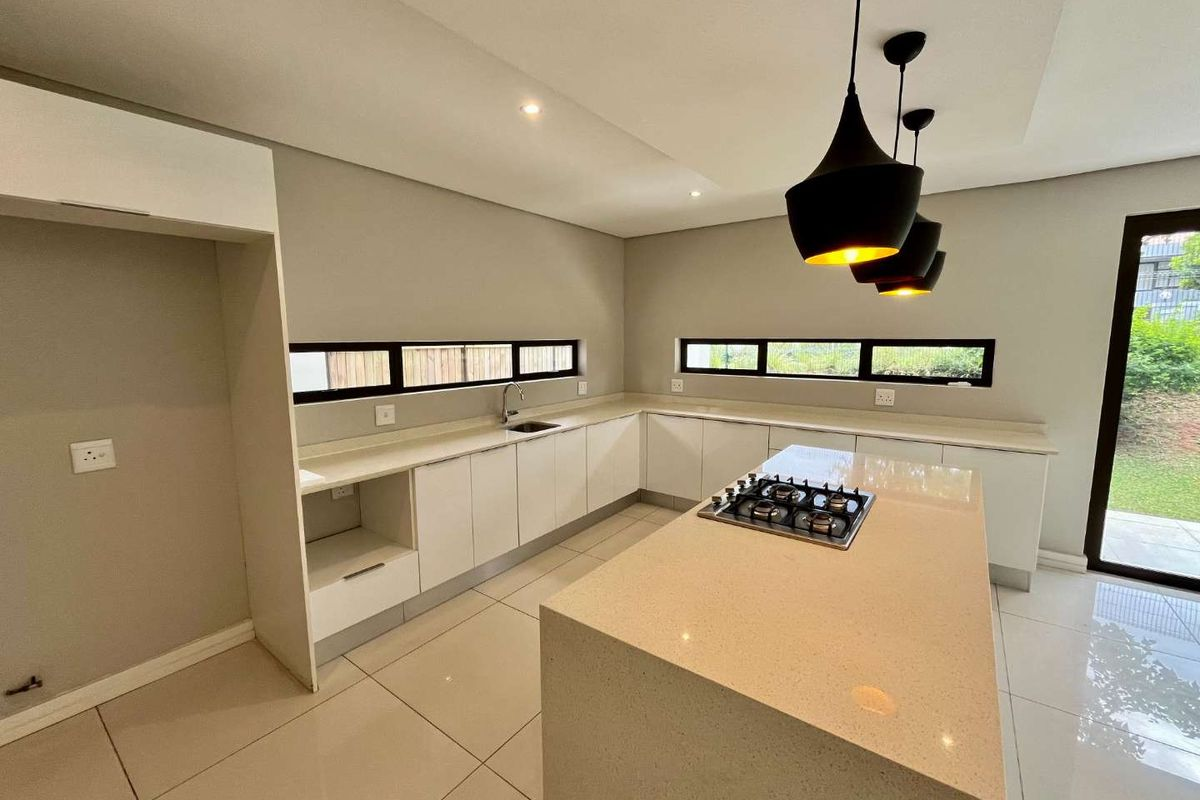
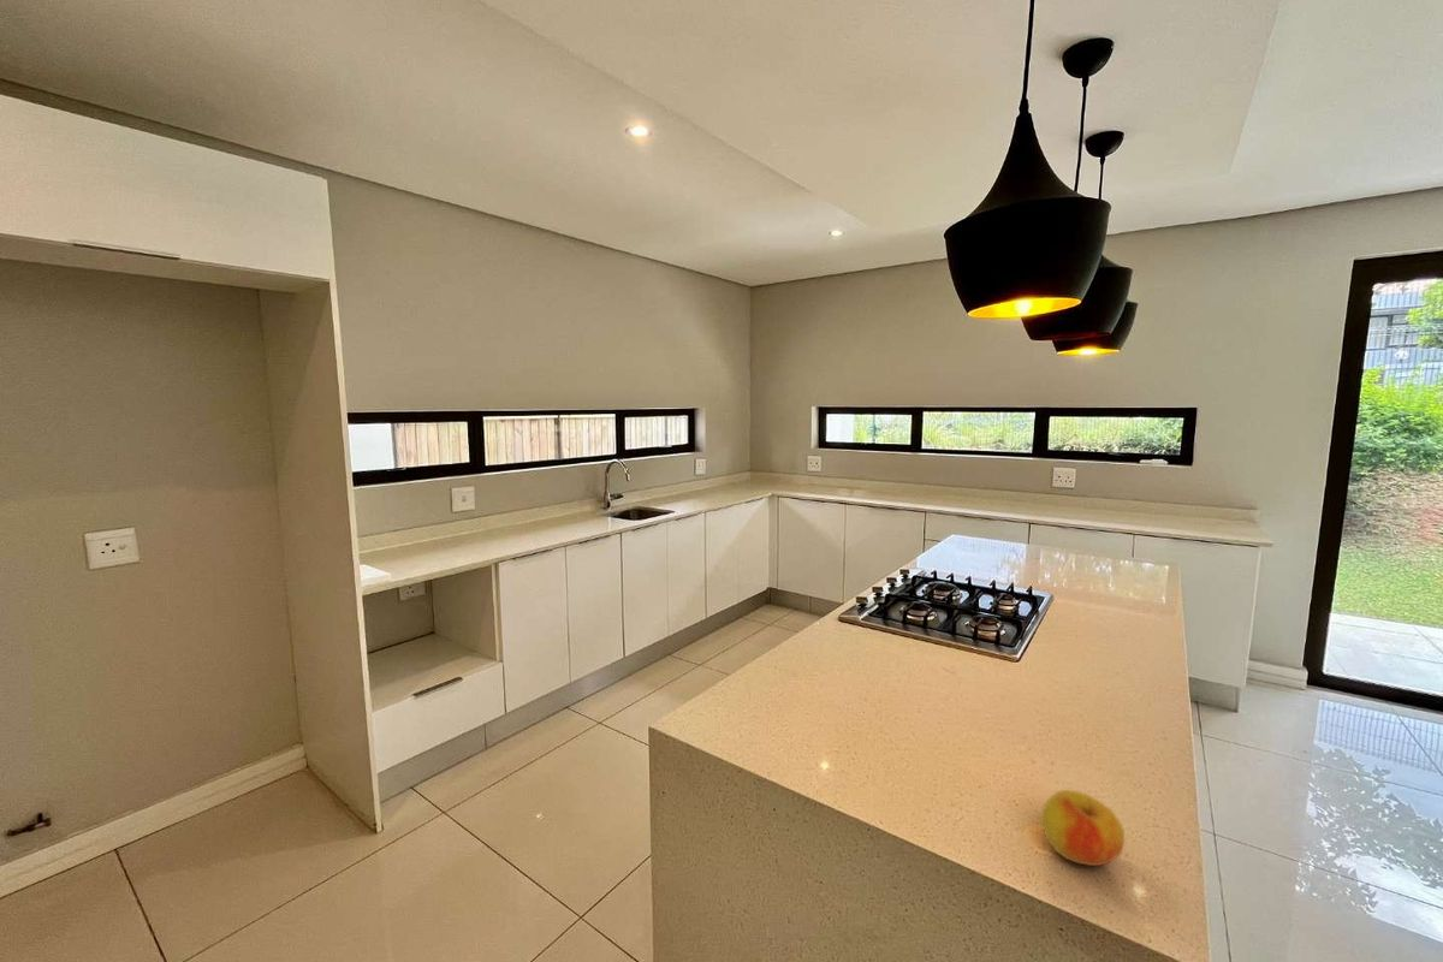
+ apple [1039,789,1126,867]
